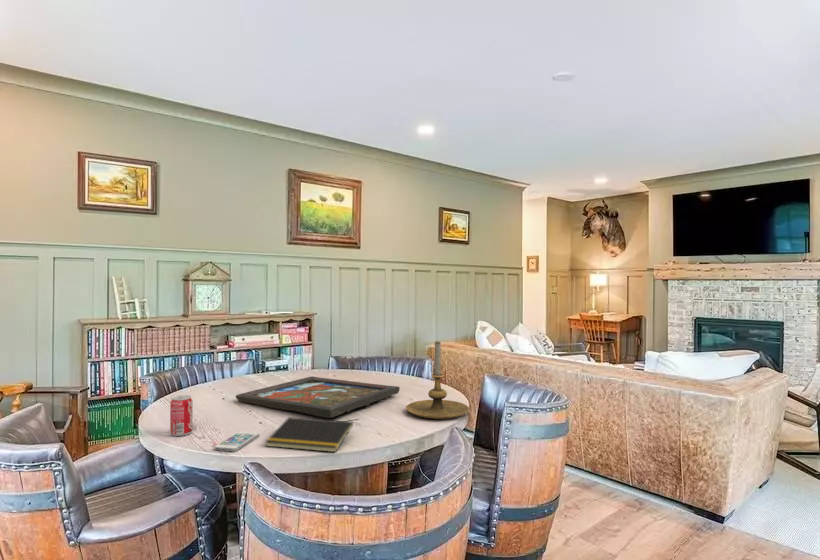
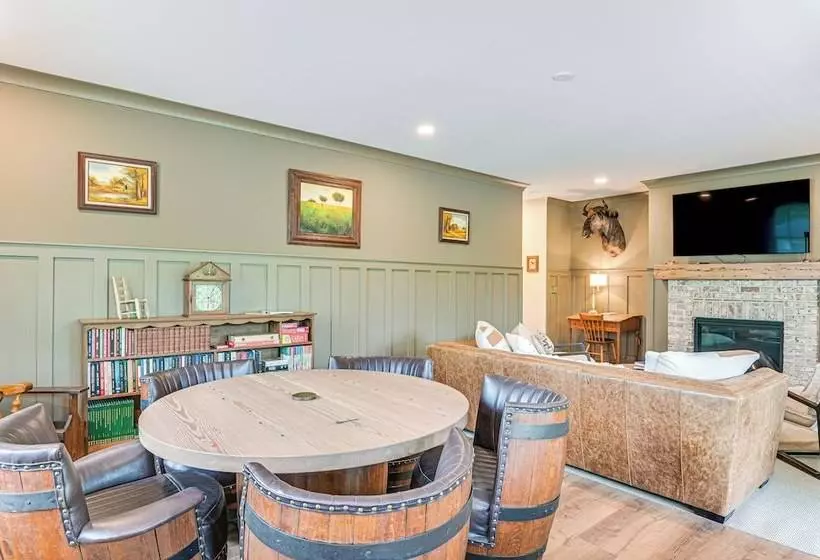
- candle holder [405,341,470,420]
- beverage can [169,394,194,437]
- smartphone [213,431,260,452]
- framed painting [235,375,401,419]
- notepad [264,416,354,453]
